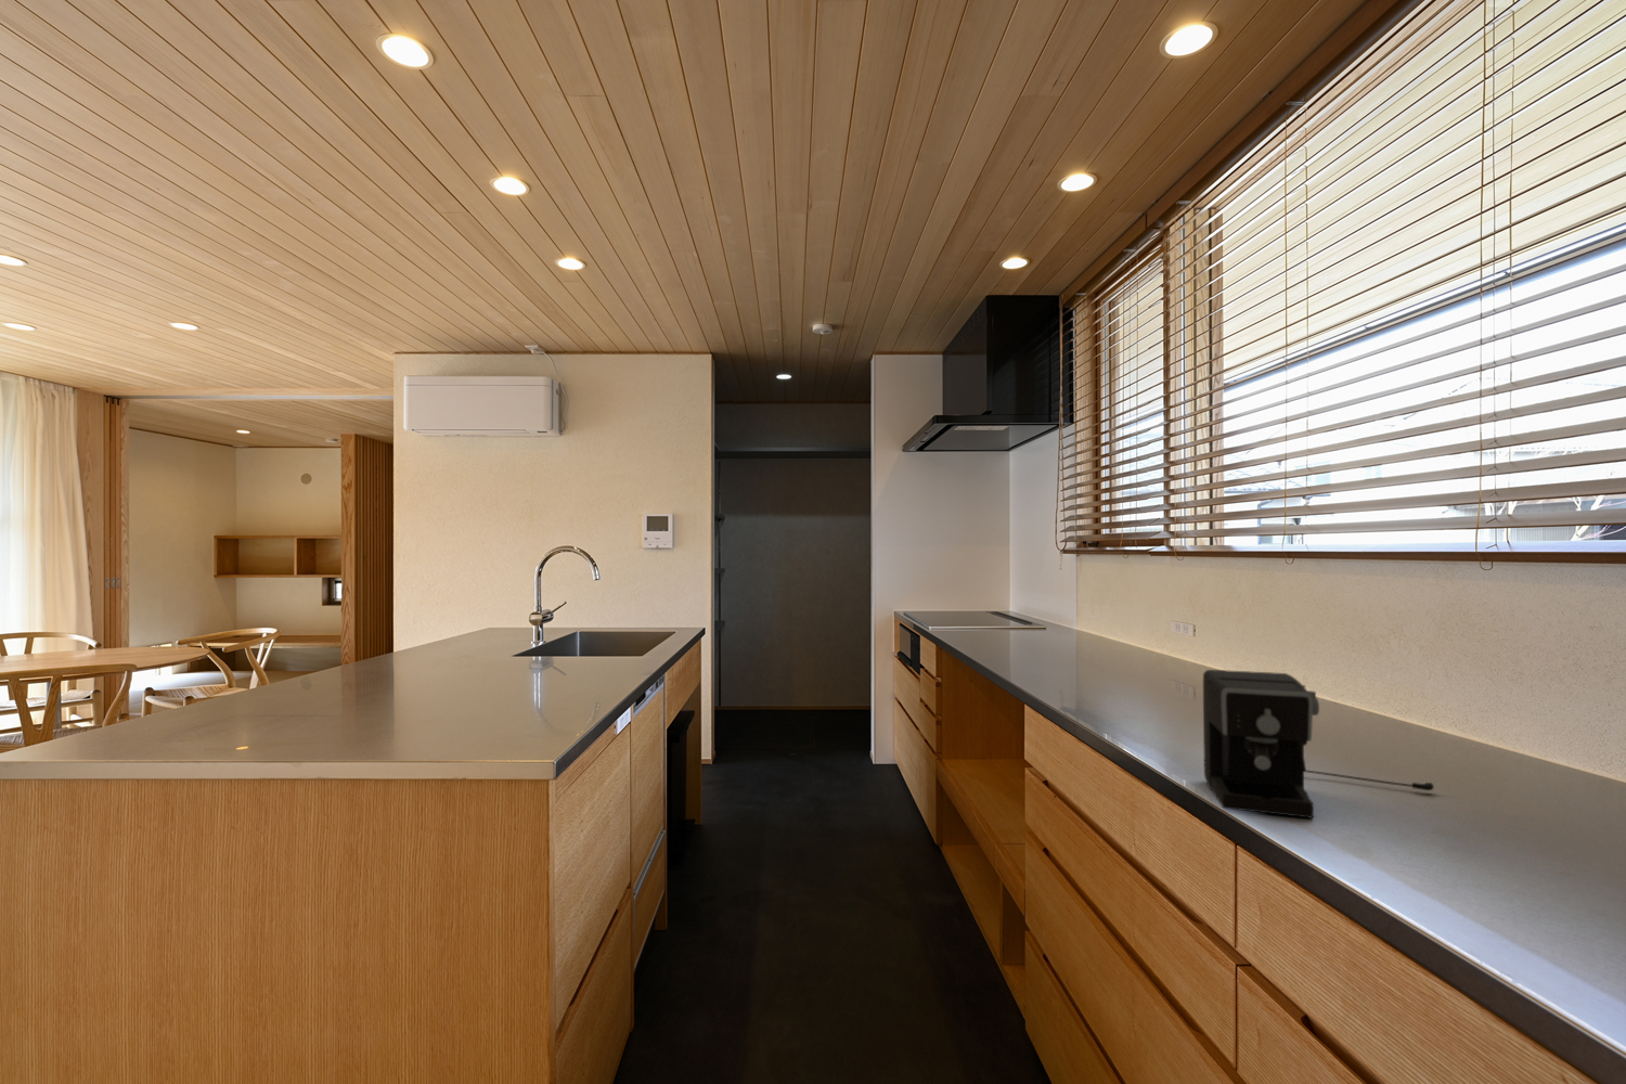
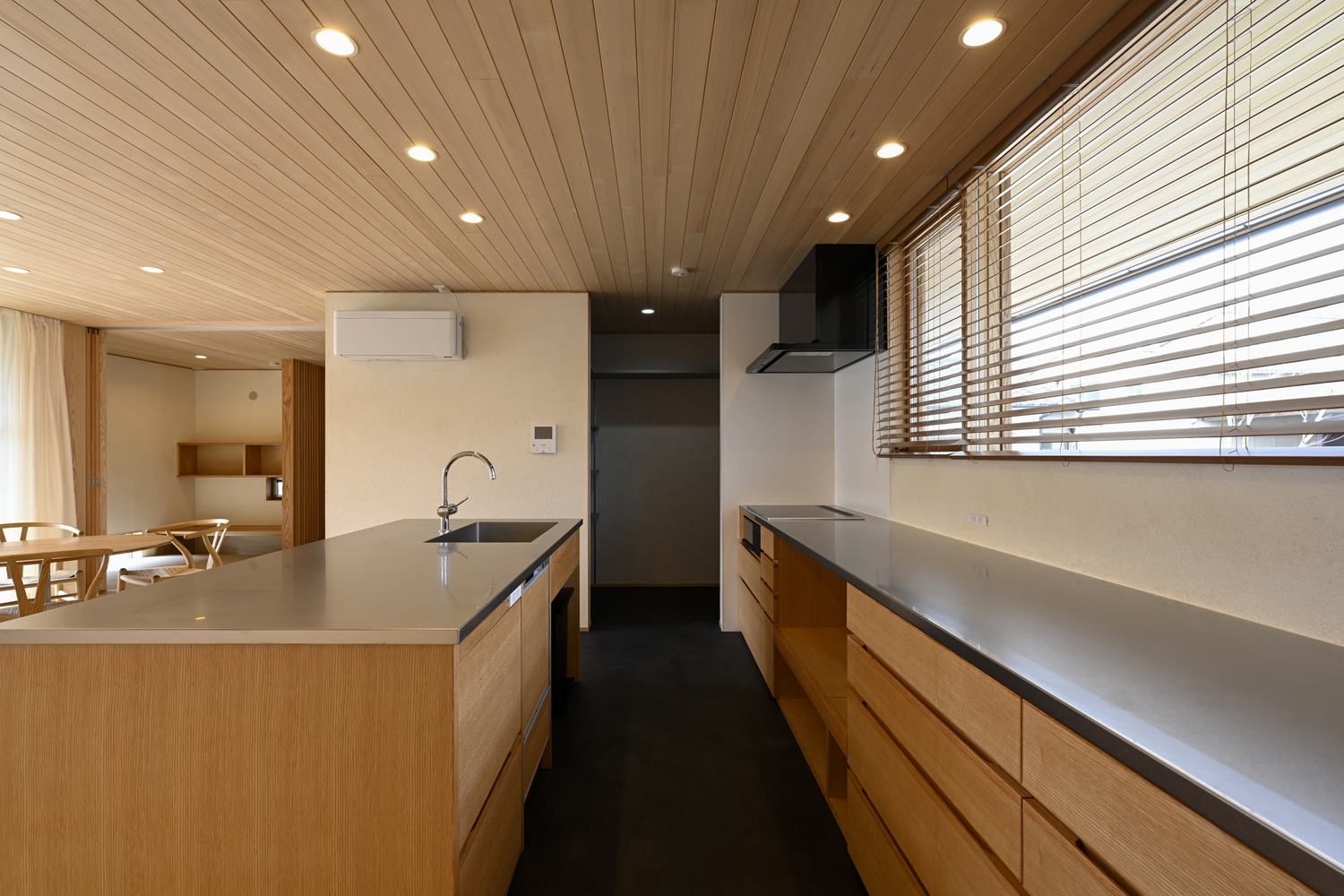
- coffee maker [1203,669,1435,819]
